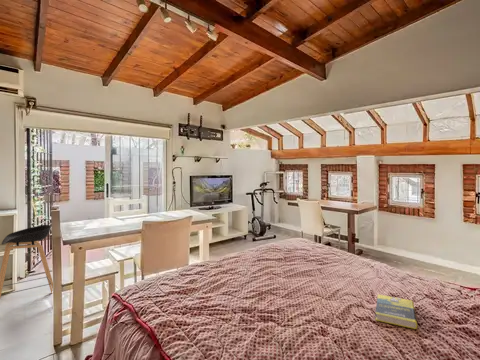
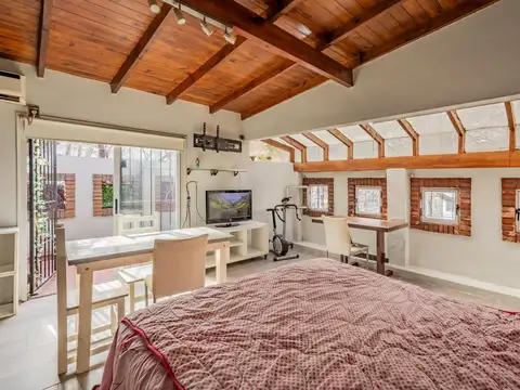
- stool [0,224,54,298]
- book [375,293,418,330]
